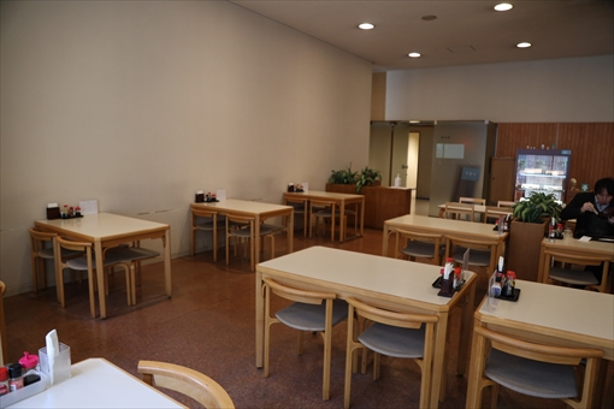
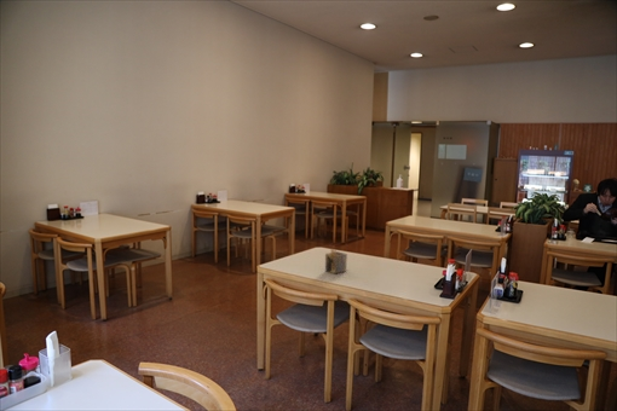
+ napkin holder [324,248,348,274]
